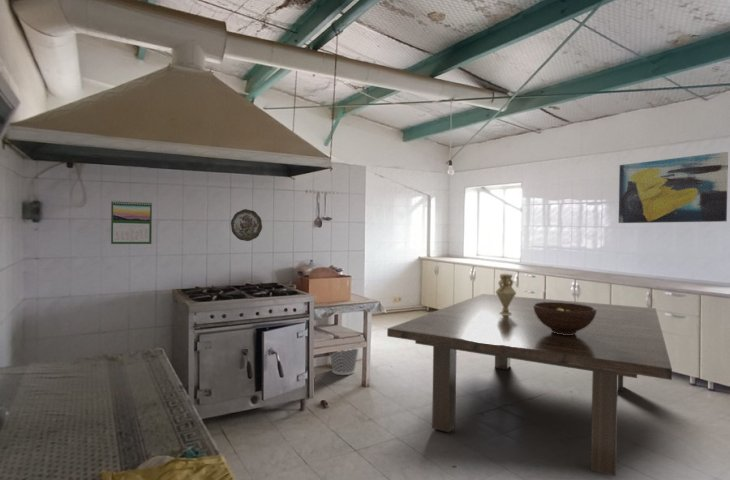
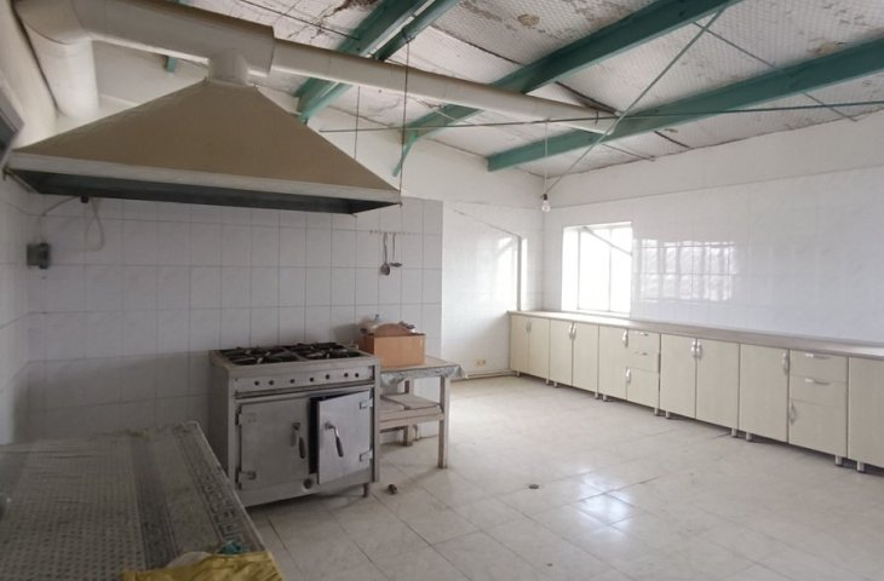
- vase [495,273,517,315]
- calendar [110,199,153,245]
- wall art [618,151,729,224]
- wastebasket [329,348,360,376]
- decorative plate [230,208,263,242]
- dining table [386,293,673,477]
- fruit bowl [533,302,597,335]
